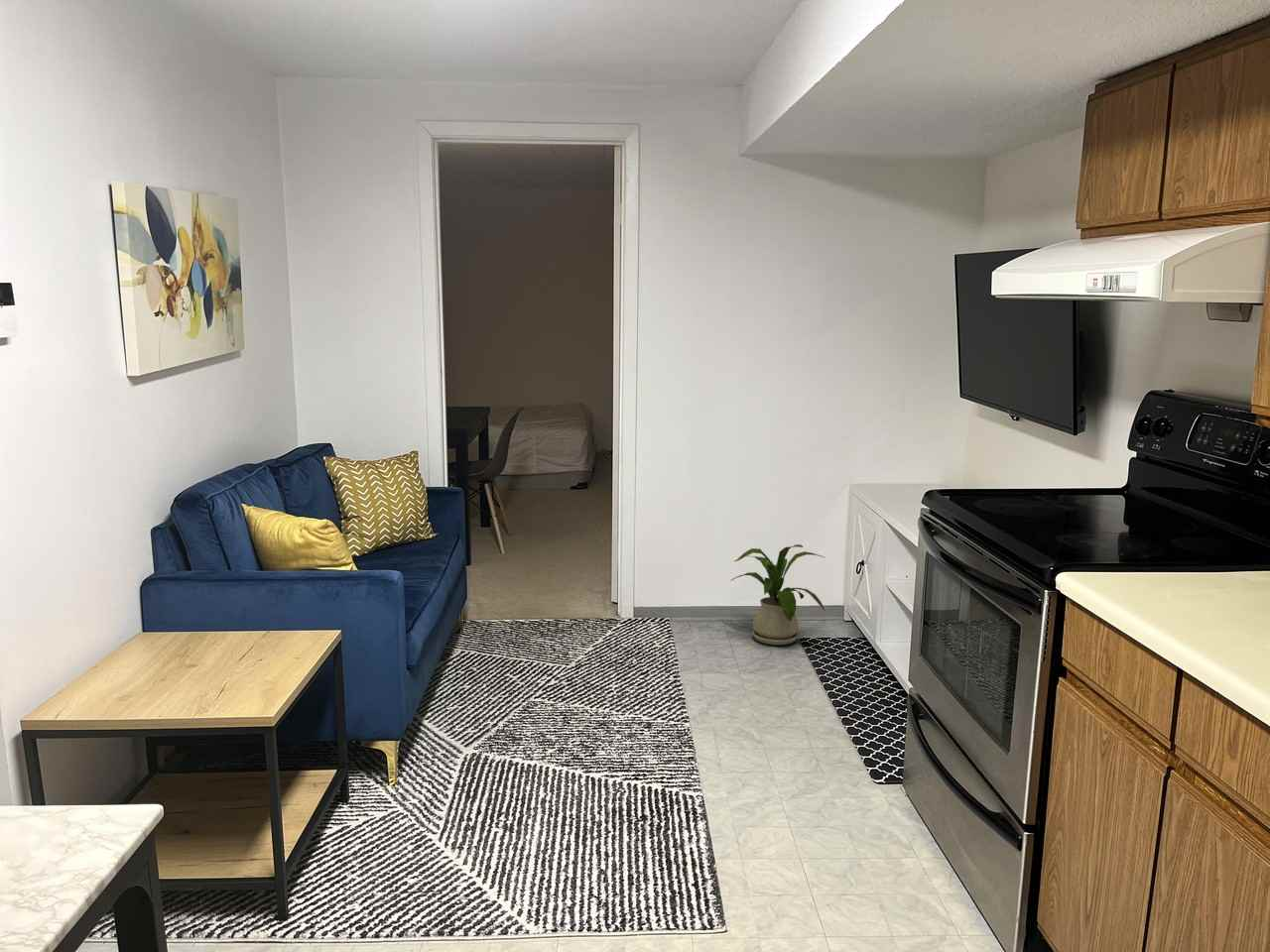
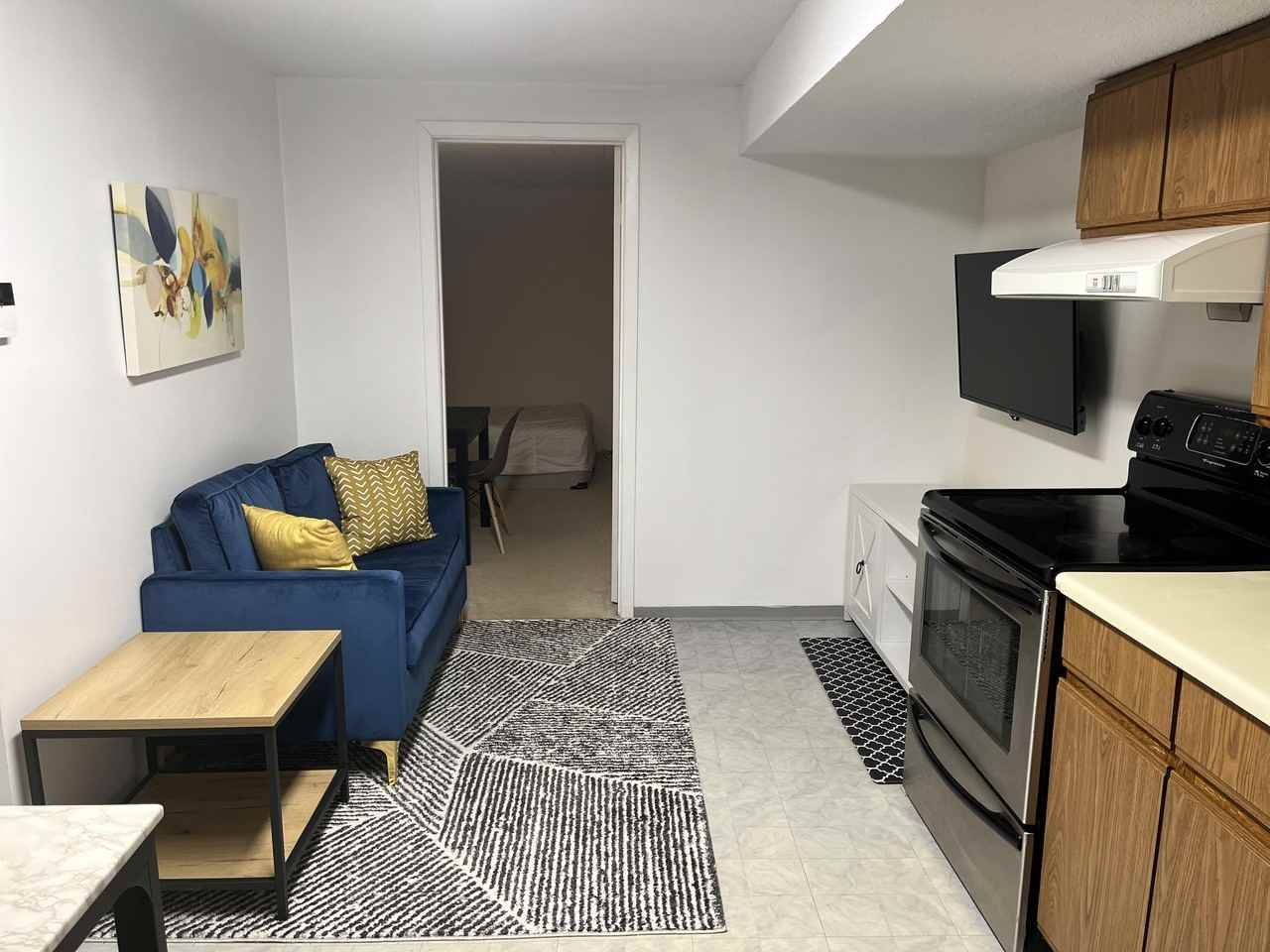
- house plant [729,543,826,646]
